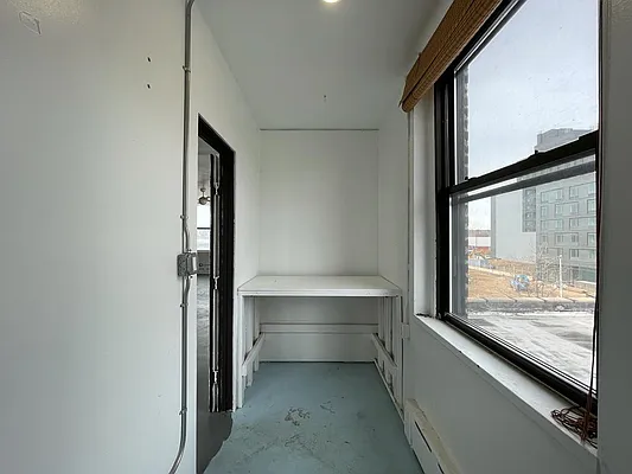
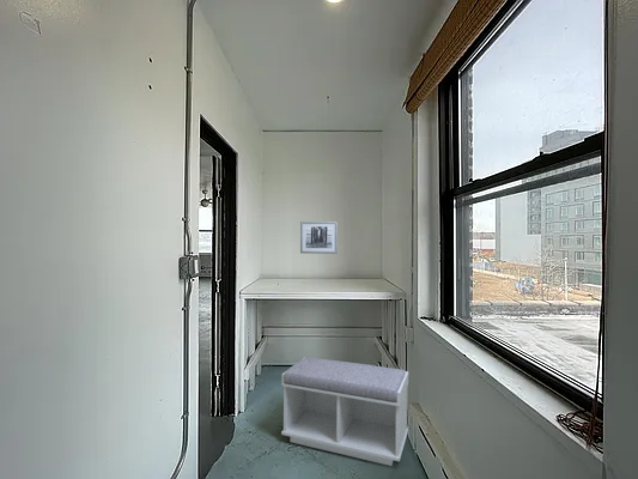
+ bench [280,356,409,467]
+ wall art [299,220,339,255]
